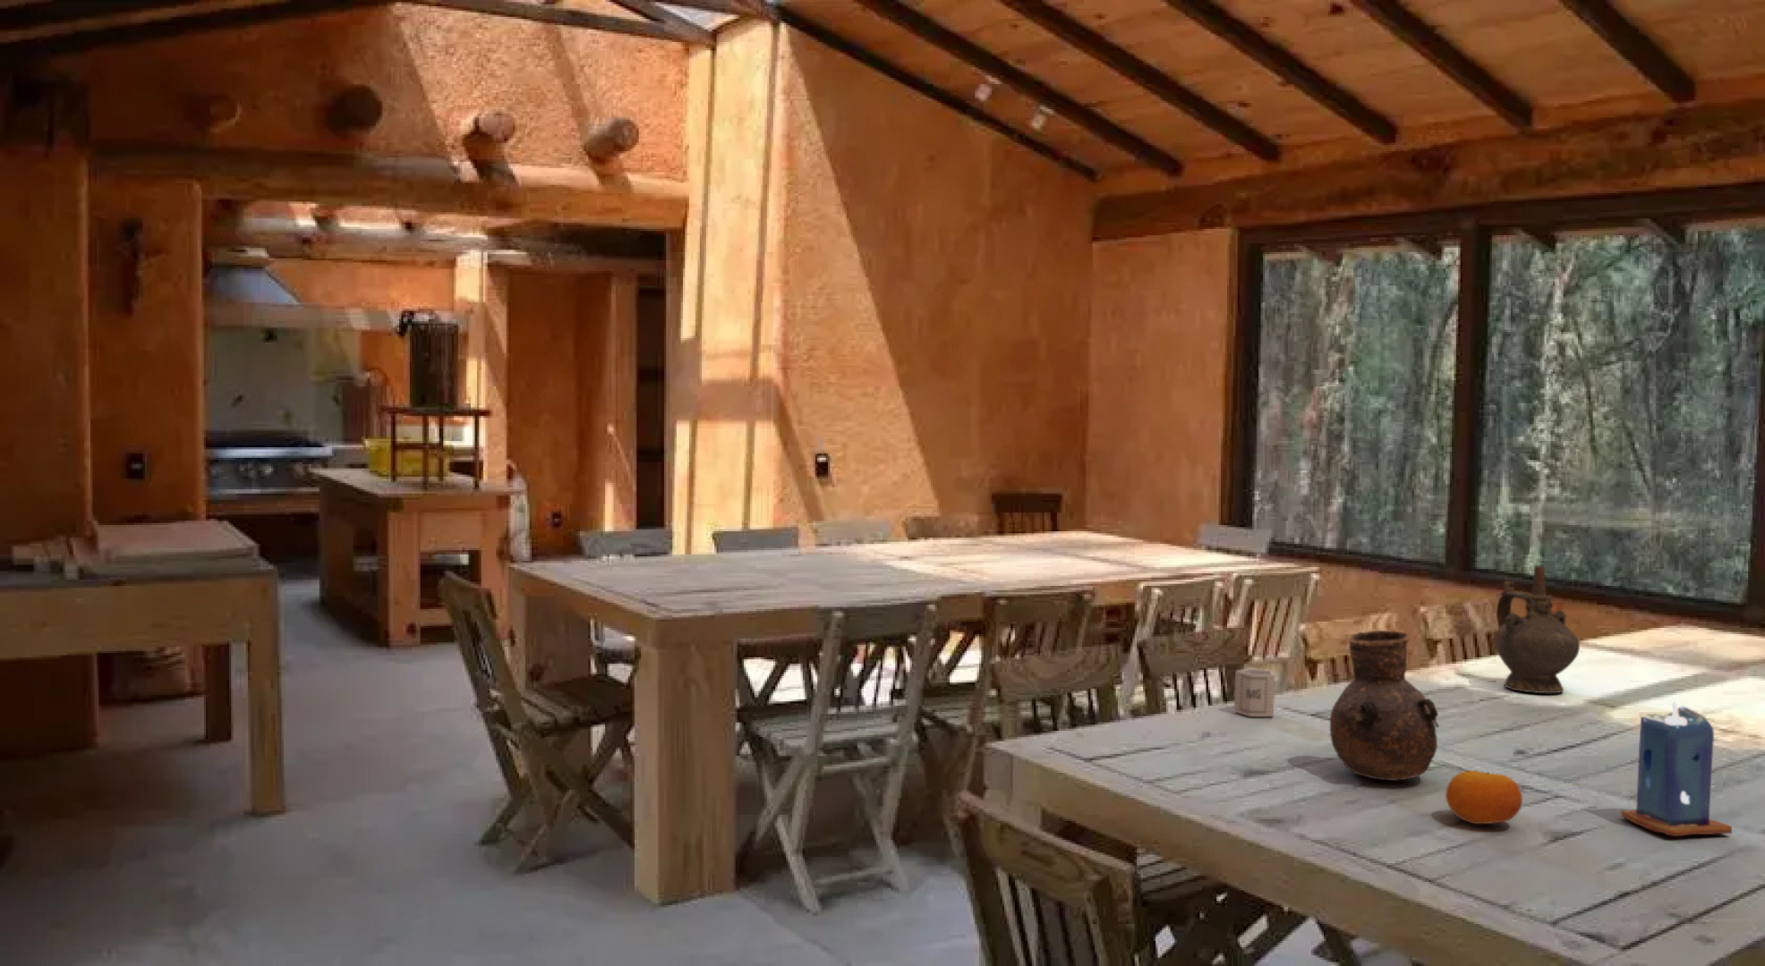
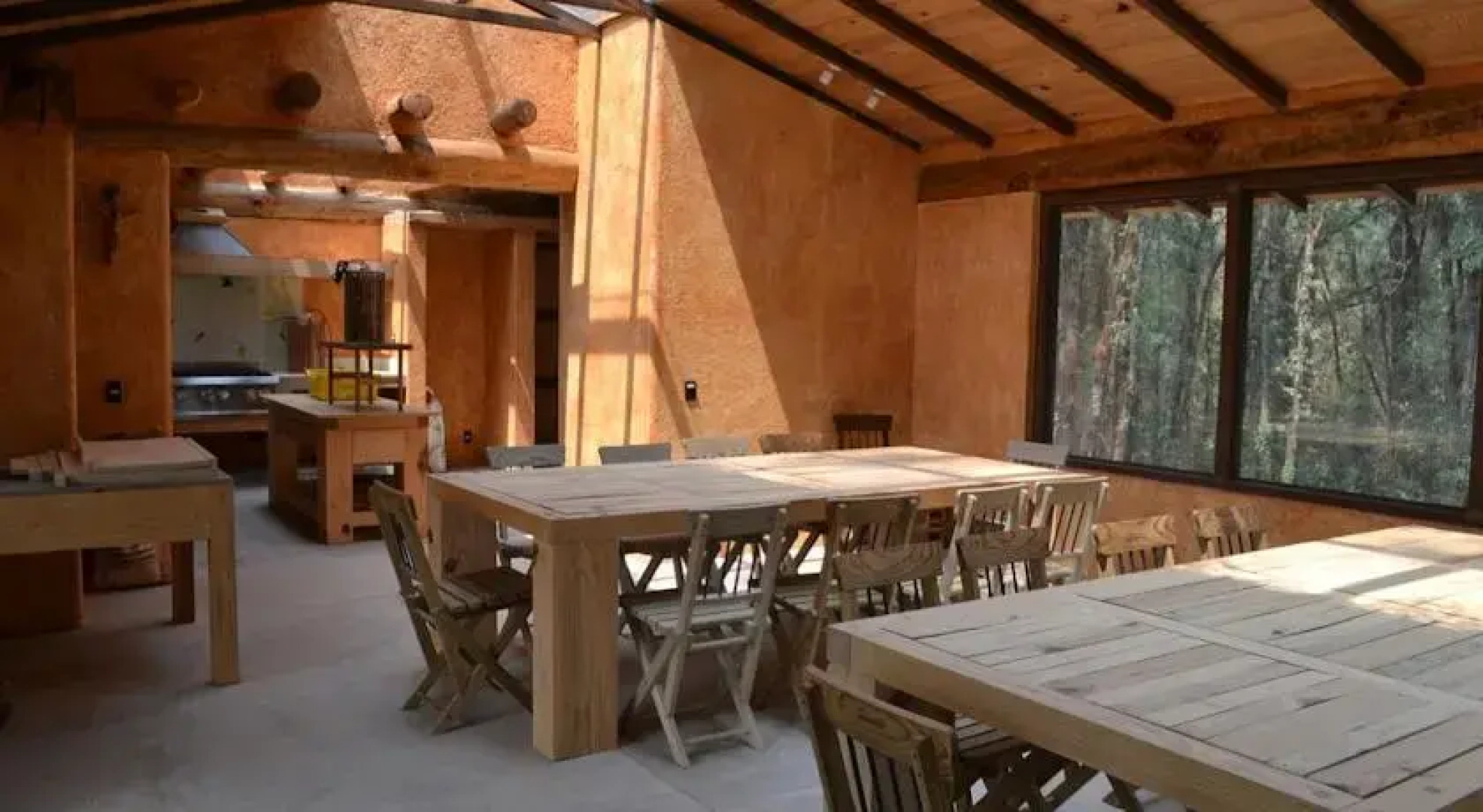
- cup [1233,667,1276,717]
- vase [1329,629,1440,782]
- fruit [1445,770,1523,824]
- candle [1620,701,1733,838]
- ceremonial vessel [1492,564,1581,694]
